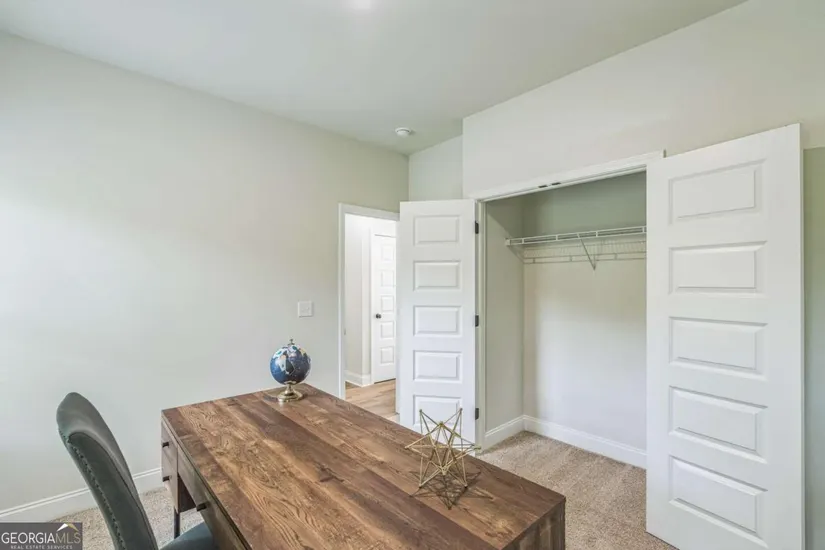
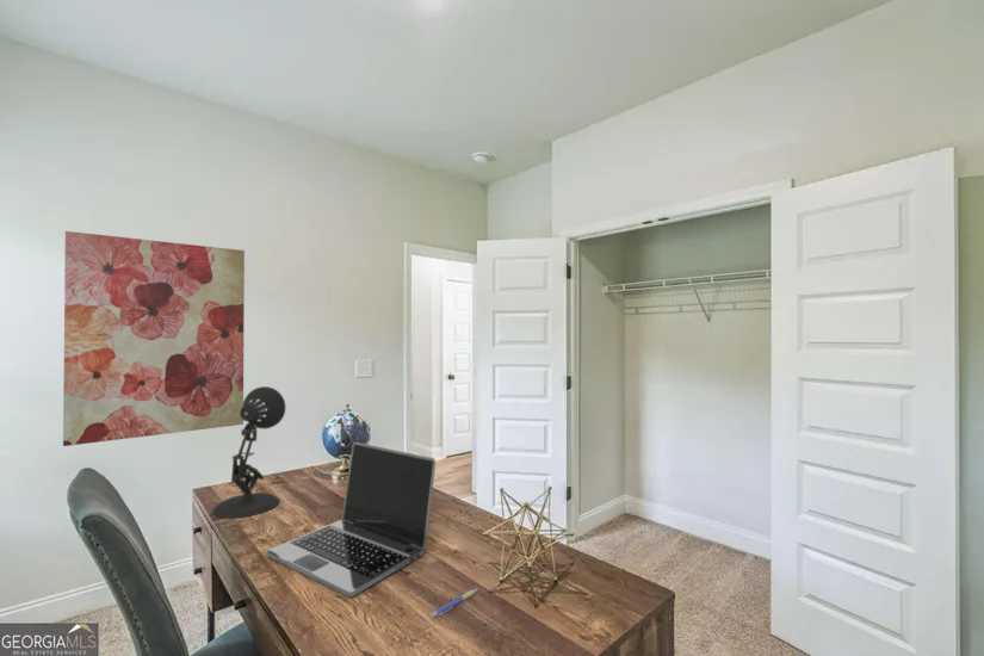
+ desk lamp [211,385,286,519]
+ pen [431,588,478,618]
+ wall art [62,230,246,447]
+ laptop [266,441,437,598]
